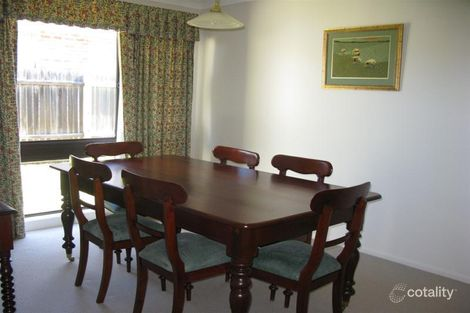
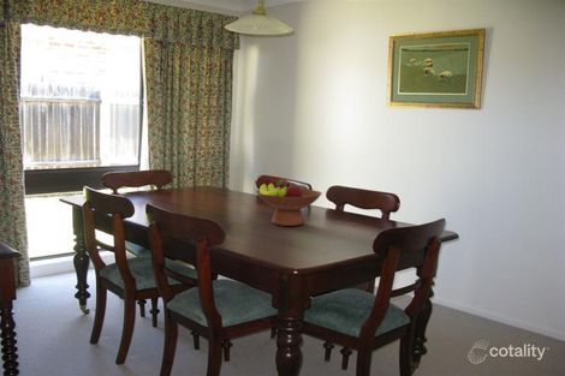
+ fruit bowl [255,180,323,227]
